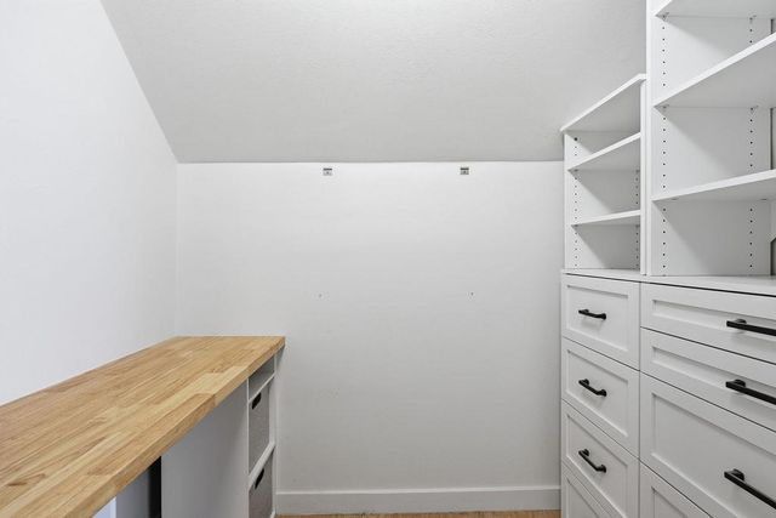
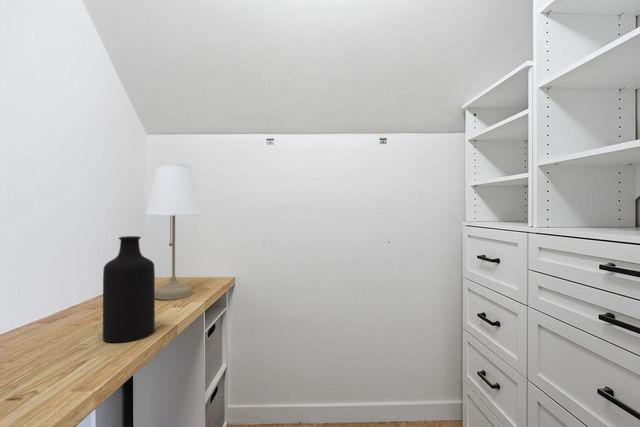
+ bottle [102,235,156,343]
+ desk lamp [145,163,202,301]
